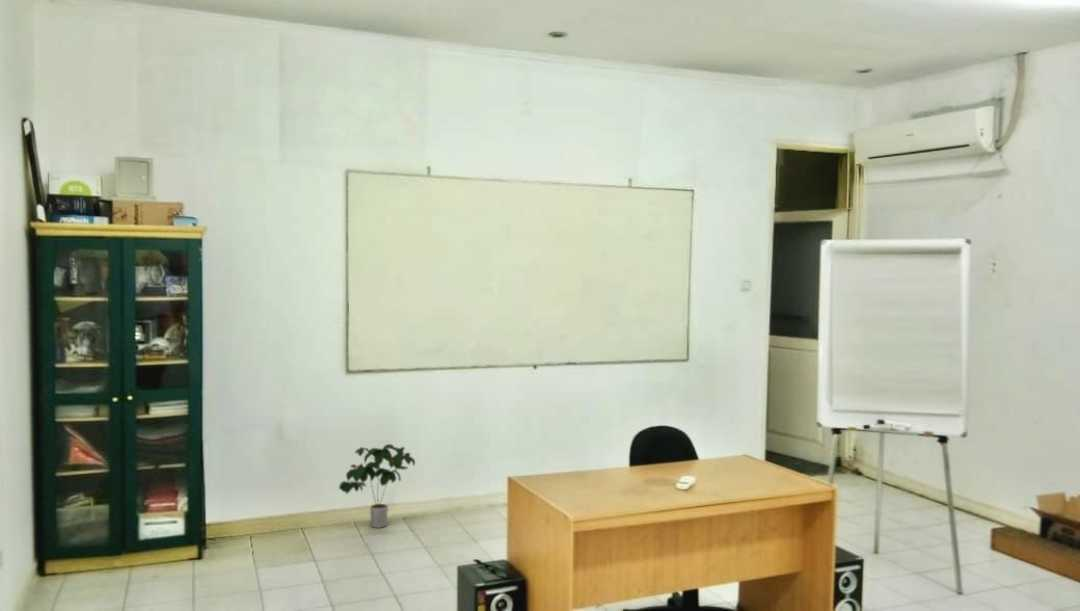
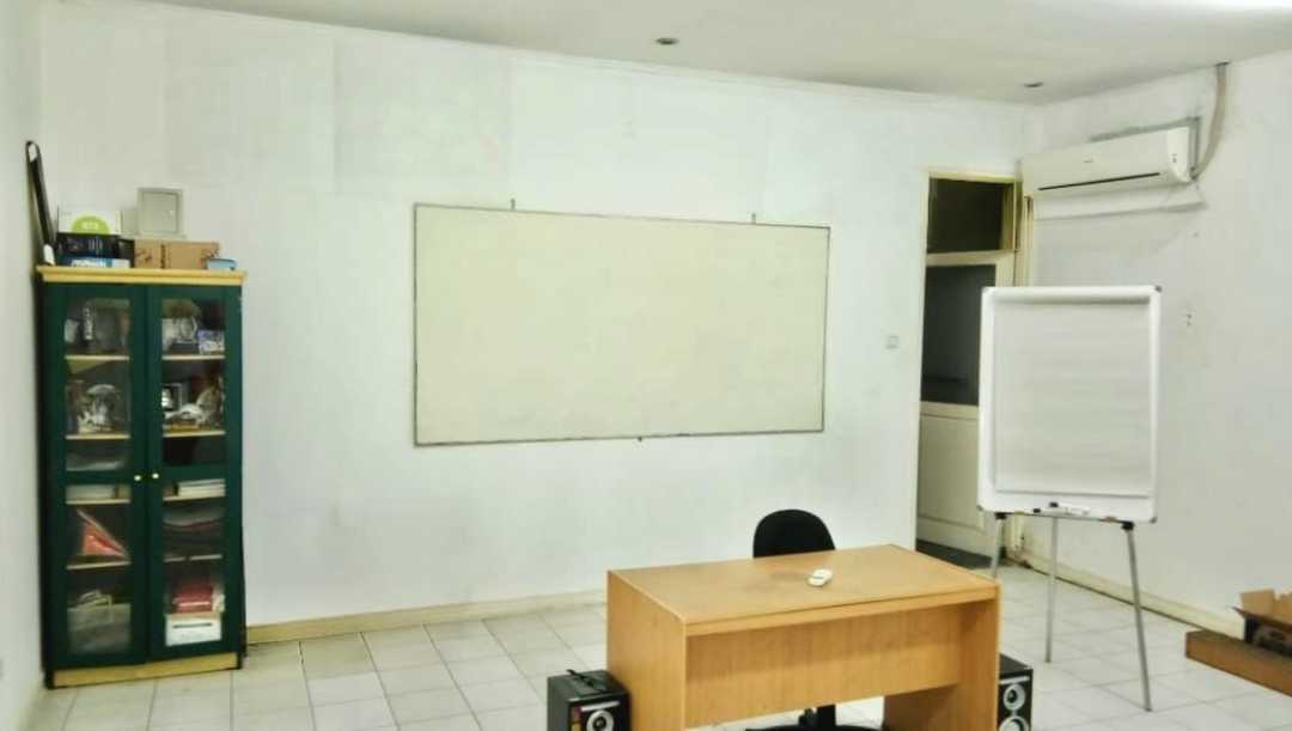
- potted plant [338,443,416,529]
